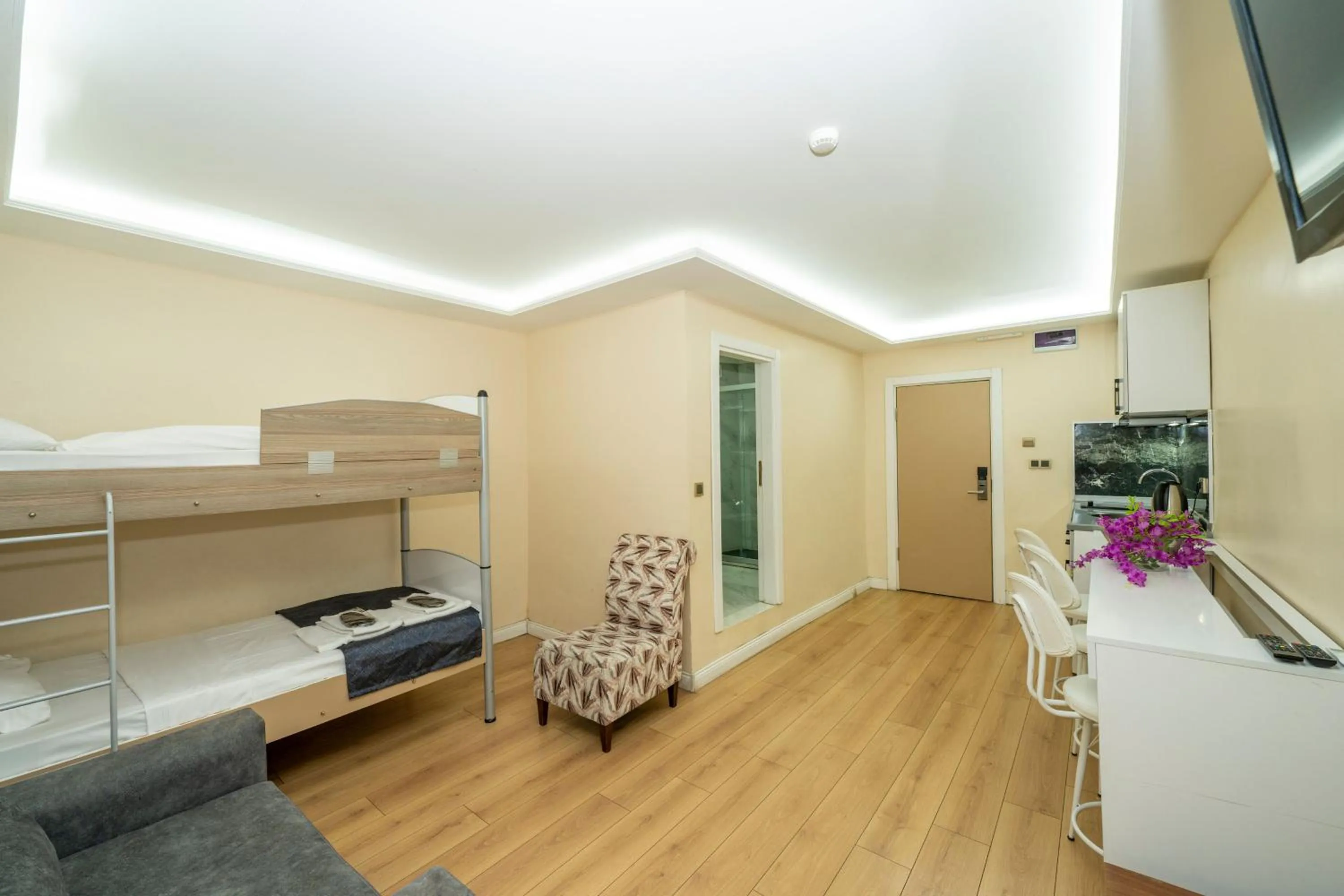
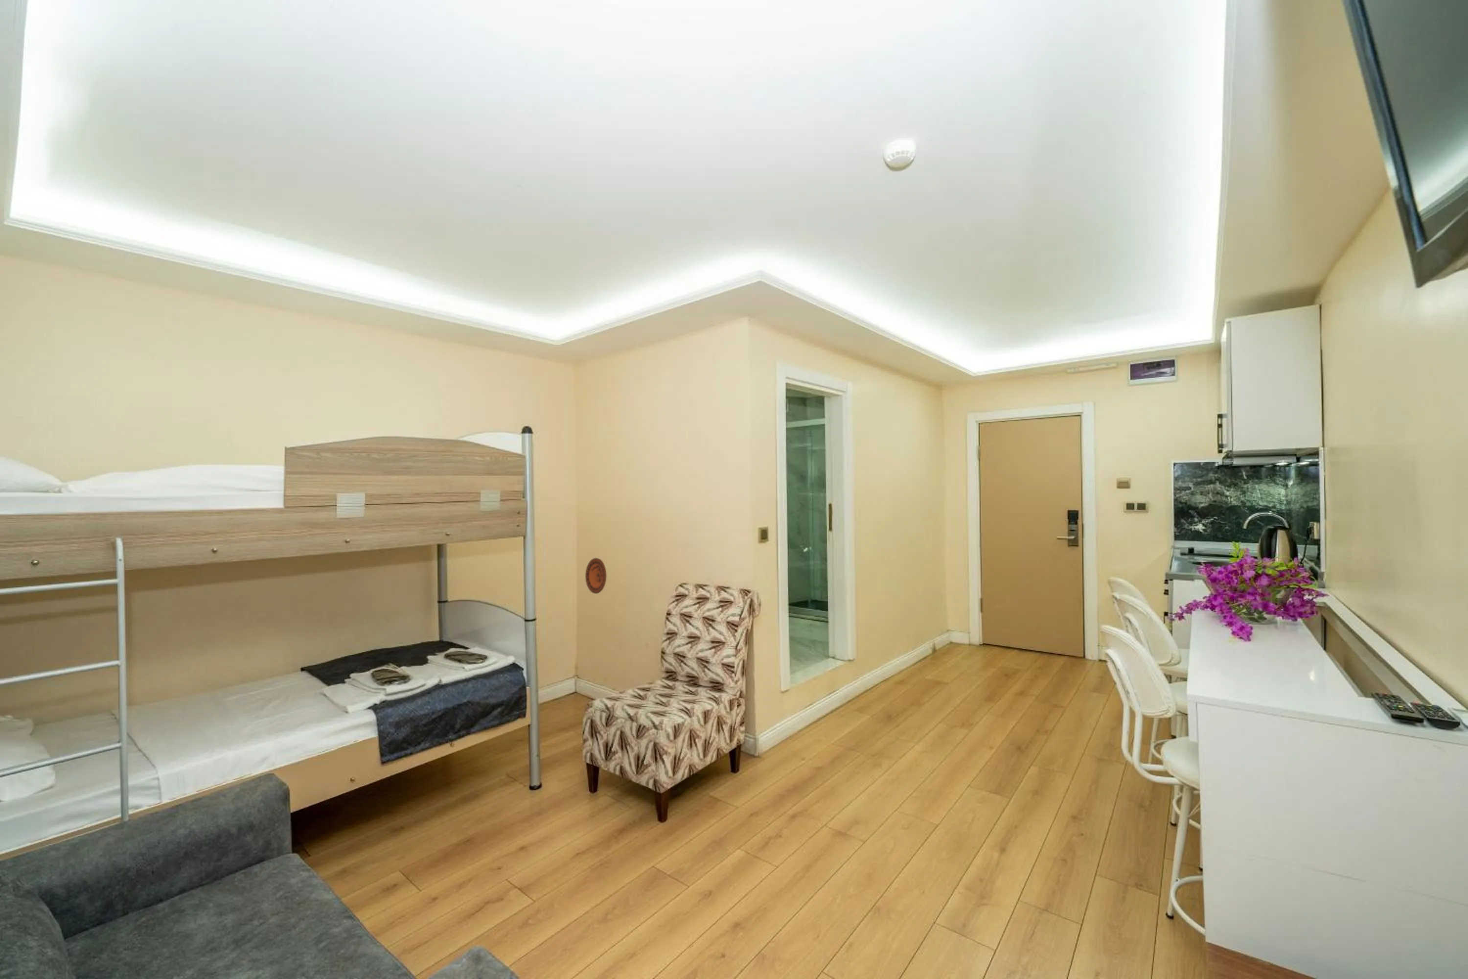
+ decorative plate [584,557,607,594]
